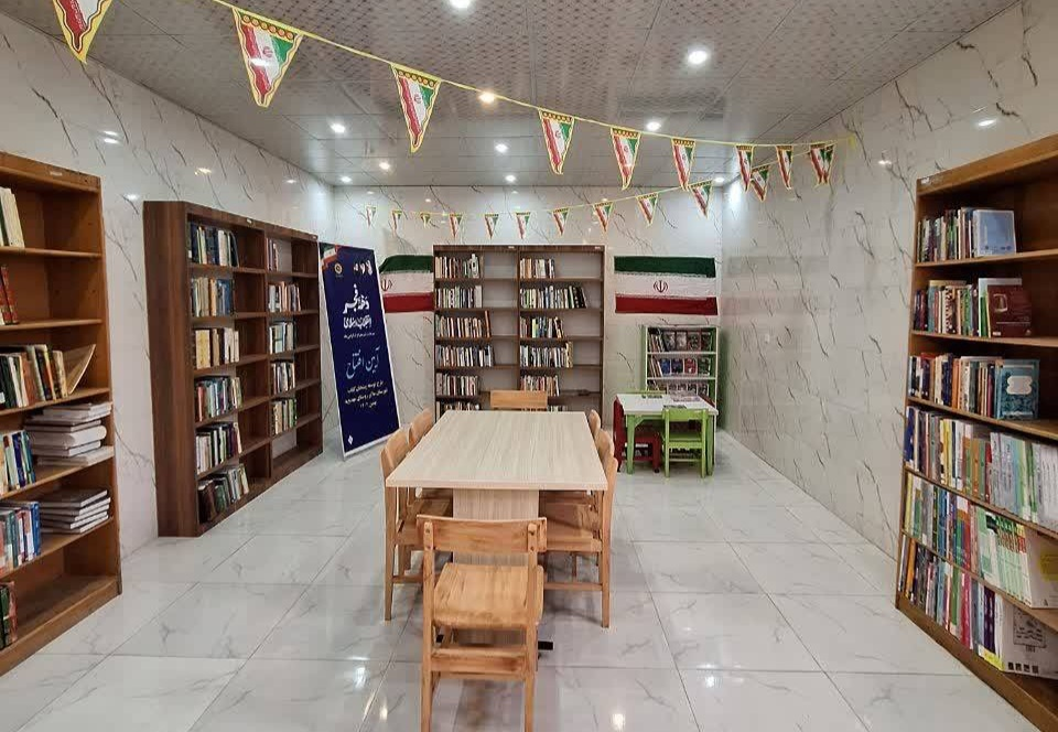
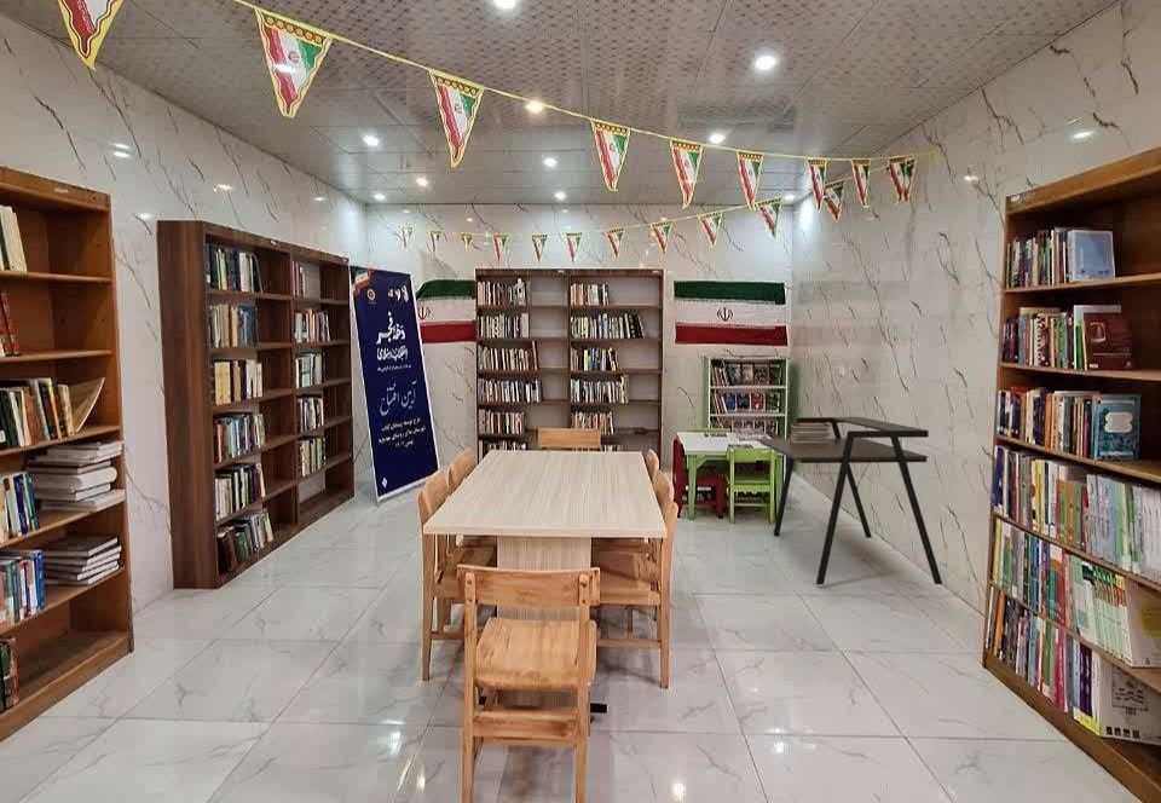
+ desk [756,416,943,585]
+ book stack [789,422,832,443]
